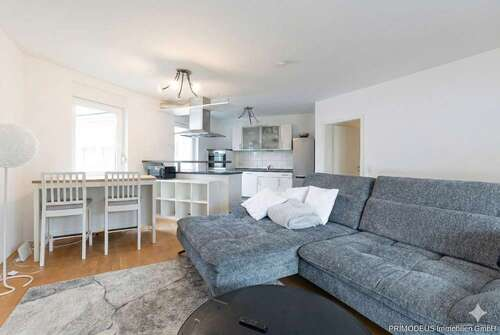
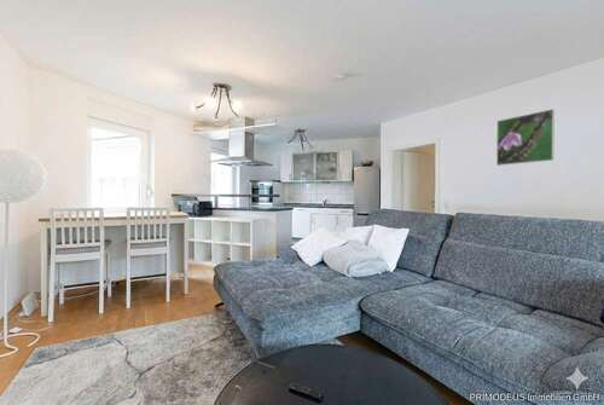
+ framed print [495,108,556,167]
